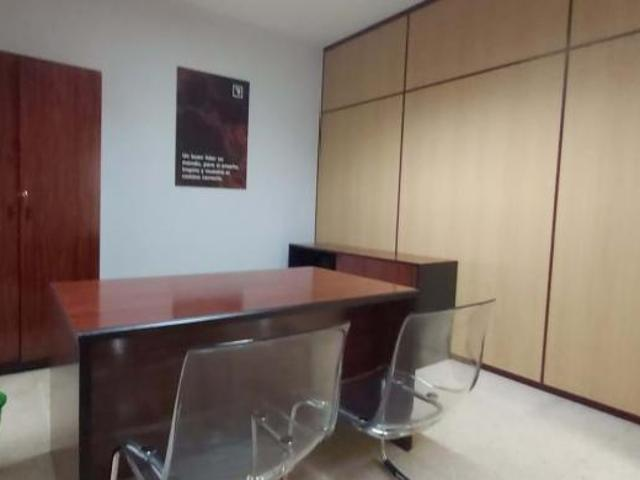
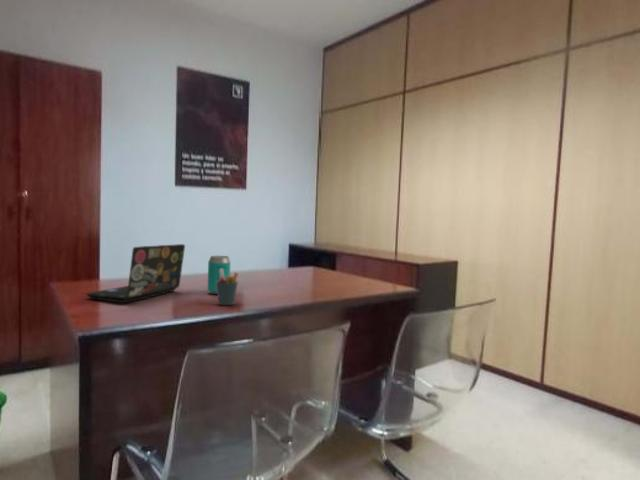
+ laptop [85,243,186,304]
+ beverage can [207,255,231,295]
+ pen holder [216,269,239,306]
